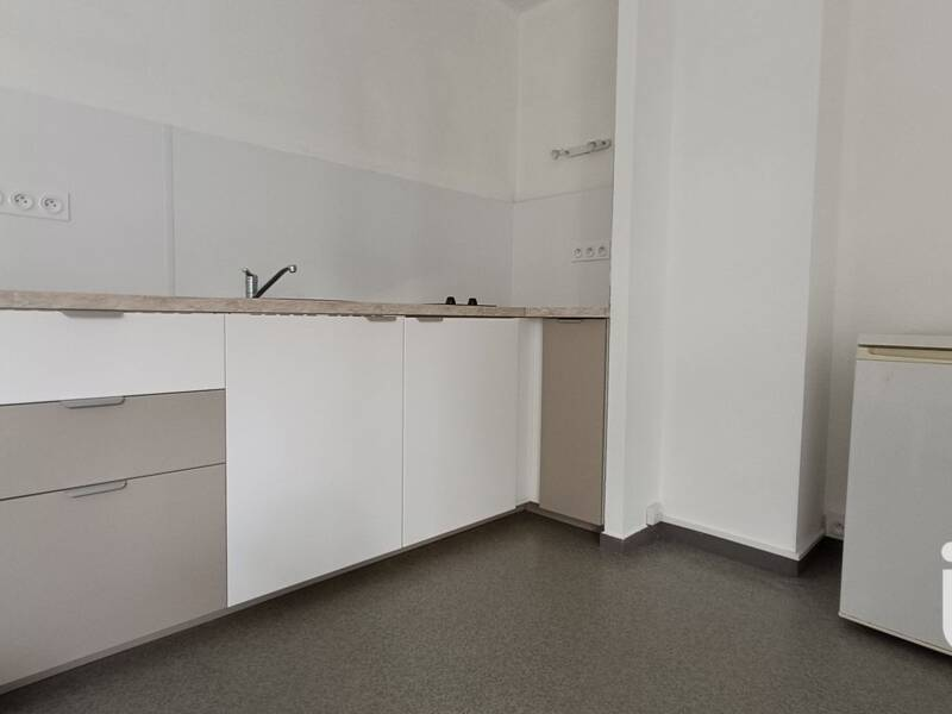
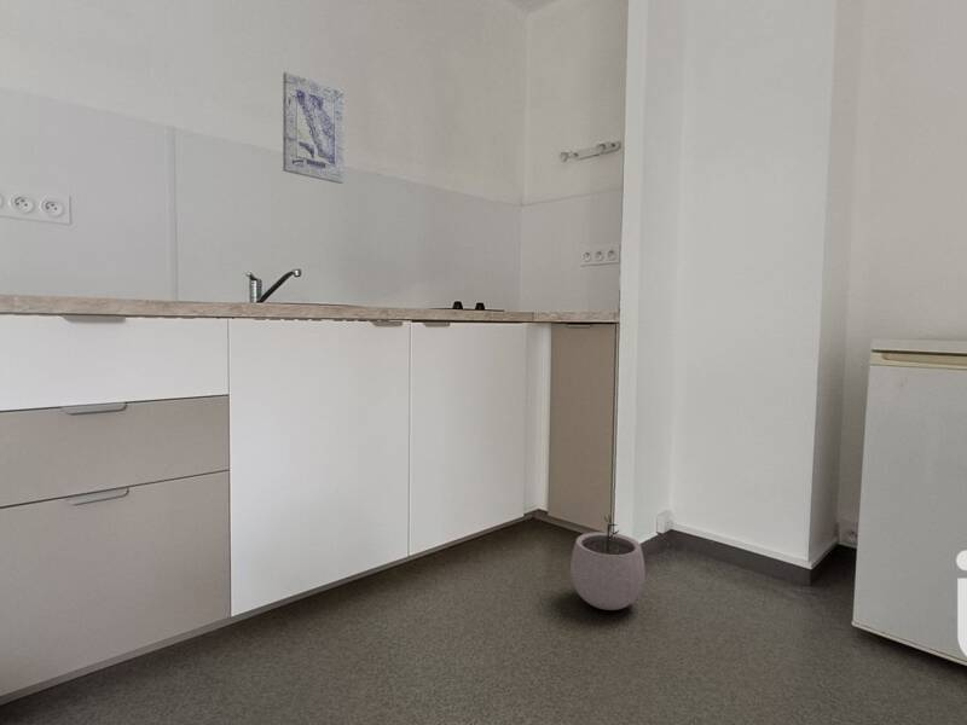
+ plant pot [569,516,645,611]
+ wall art [282,71,346,185]
